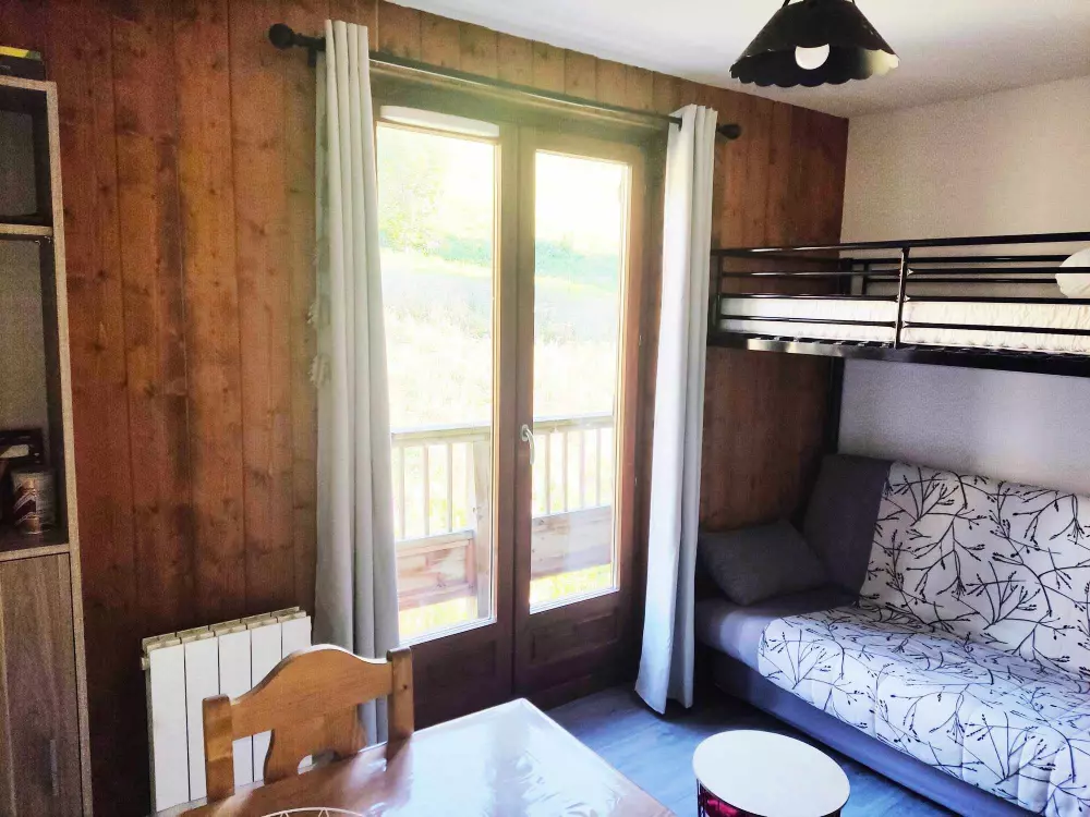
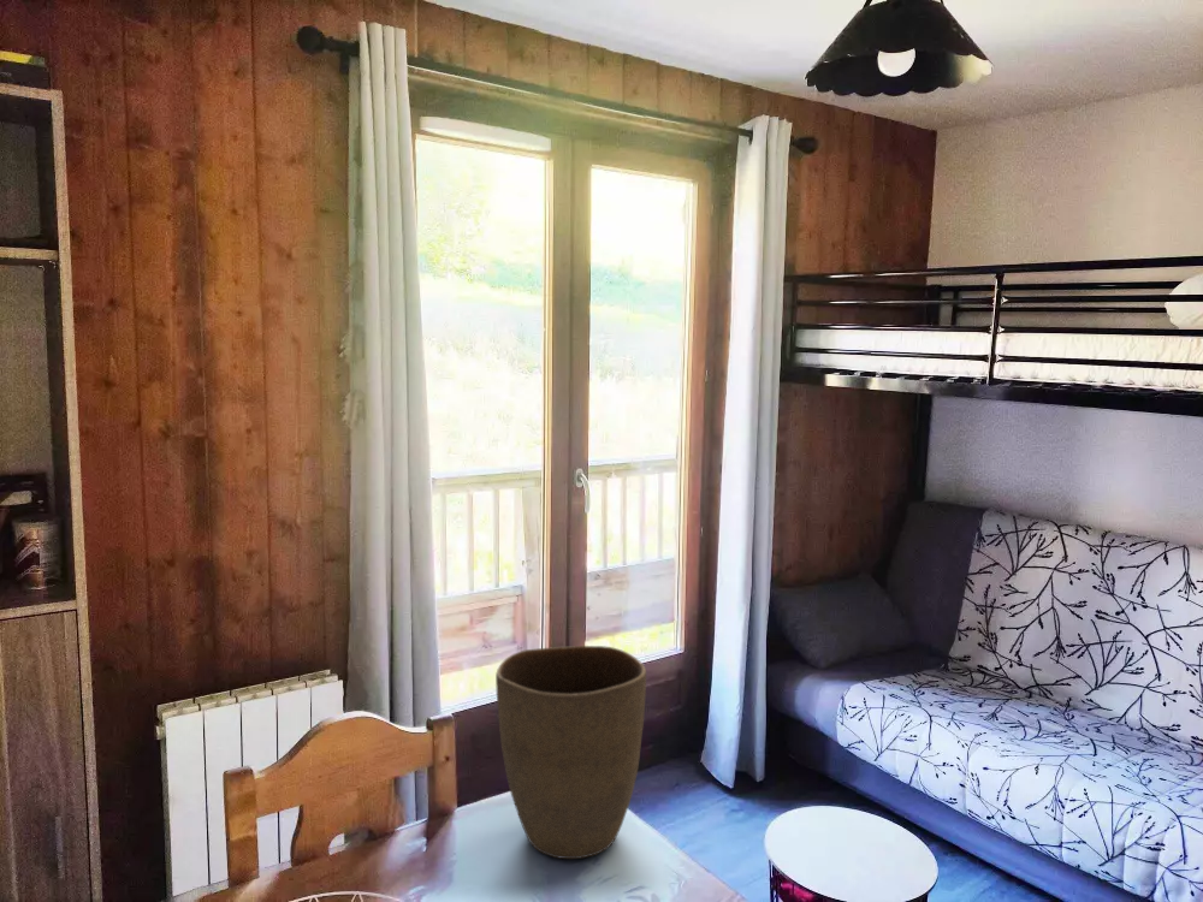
+ vase [494,645,647,860]
